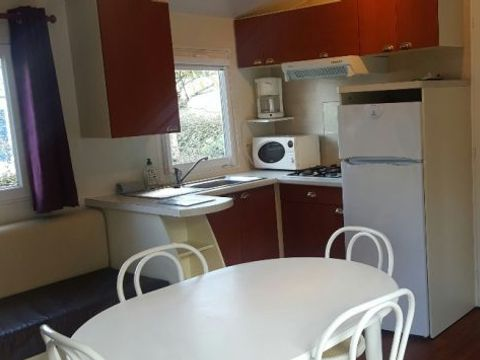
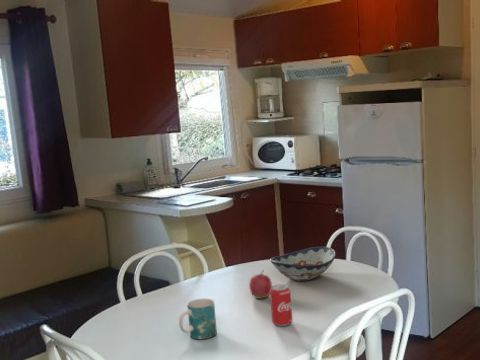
+ decorative bowl [269,246,337,282]
+ apple [248,269,273,300]
+ beverage can [269,284,293,327]
+ mug [178,298,218,340]
